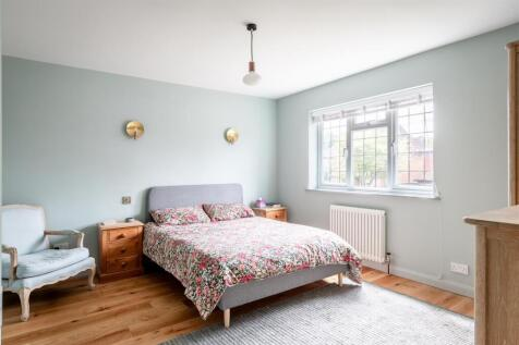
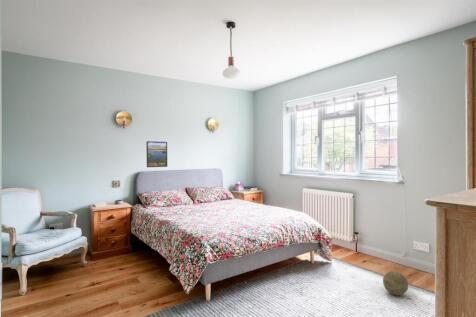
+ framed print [145,140,168,168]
+ decorative ball [382,270,409,296]
